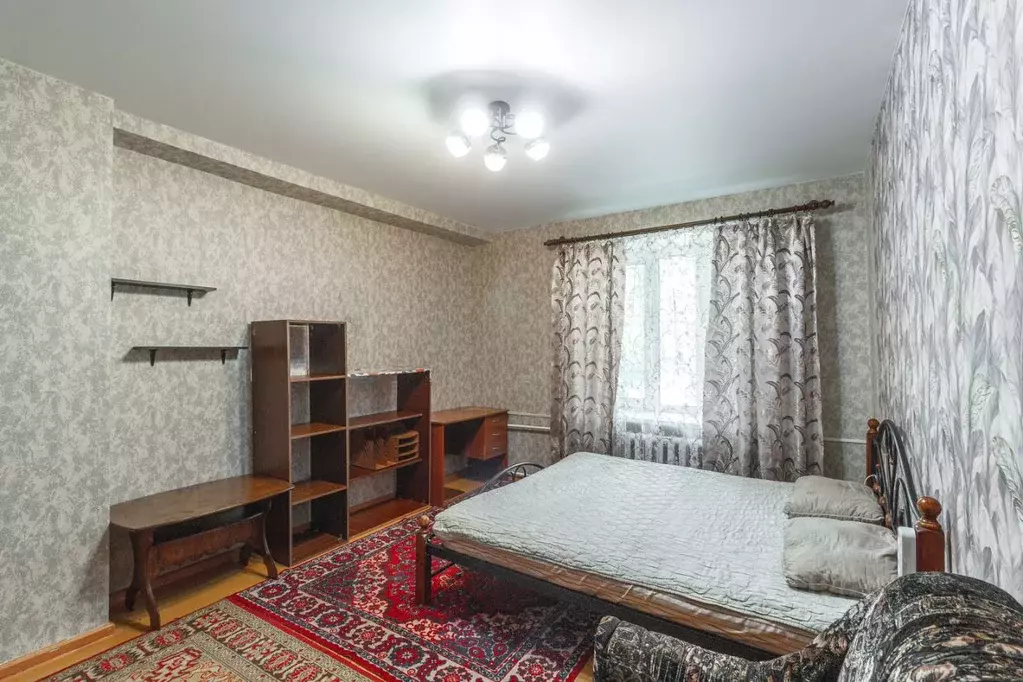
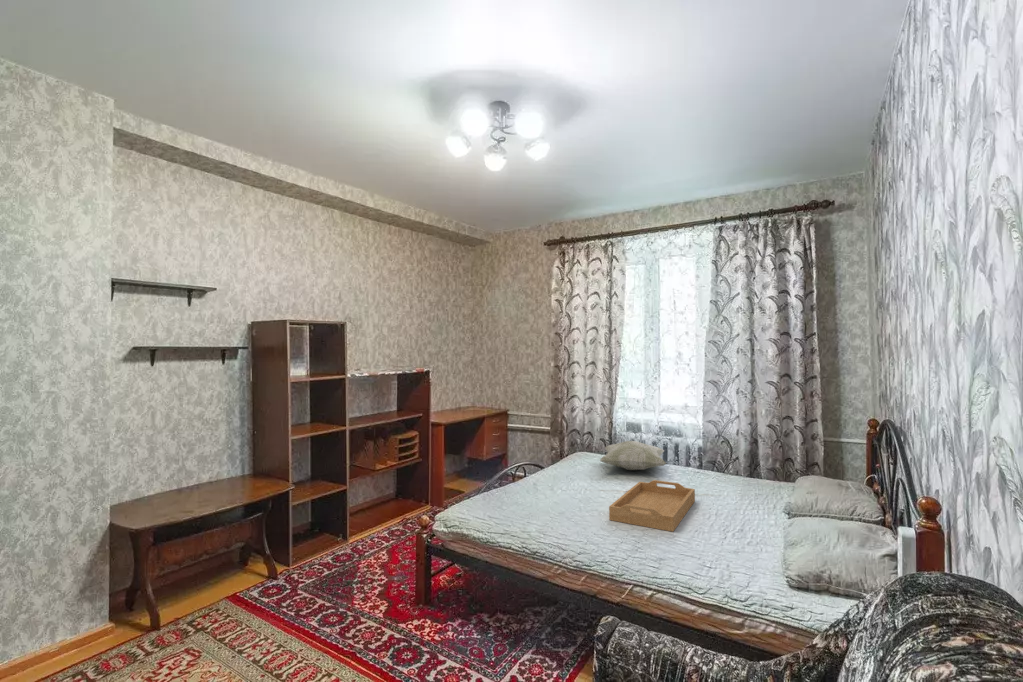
+ serving tray [608,479,696,533]
+ decorative pillow [599,440,667,471]
